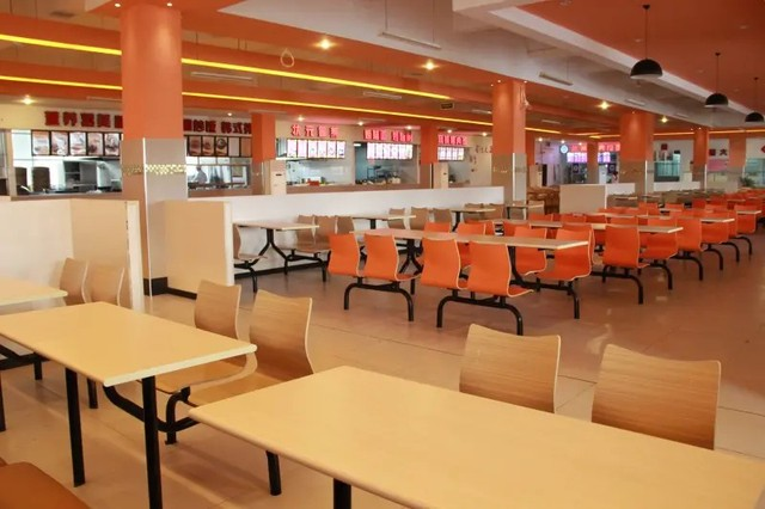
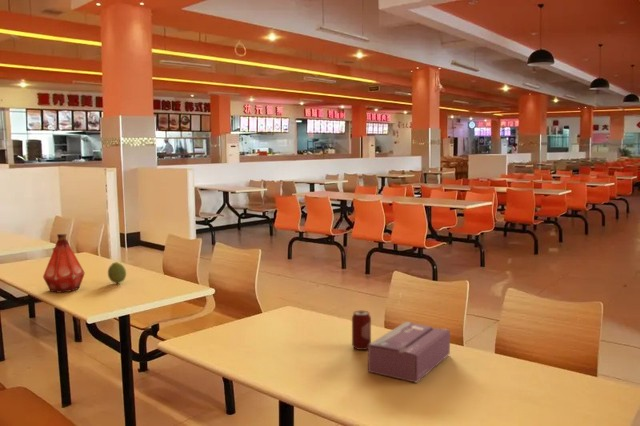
+ bottle [42,233,86,294]
+ fruit [107,261,127,285]
+ tissue box [367,321,451,384]
+ beverage can [351,310,372,351]
